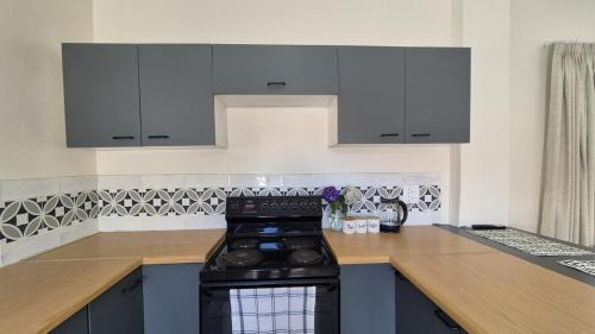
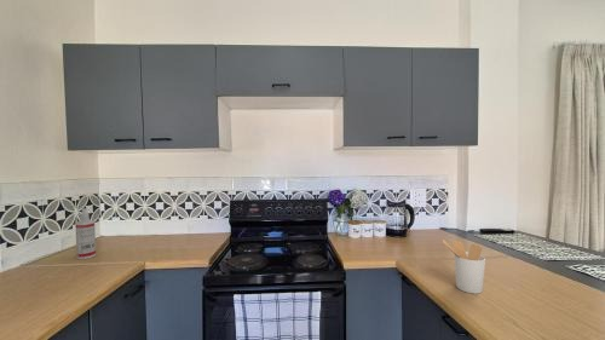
+ spray bottle [74,207,97,260]
+ utensil holder [442,238,486,295]
